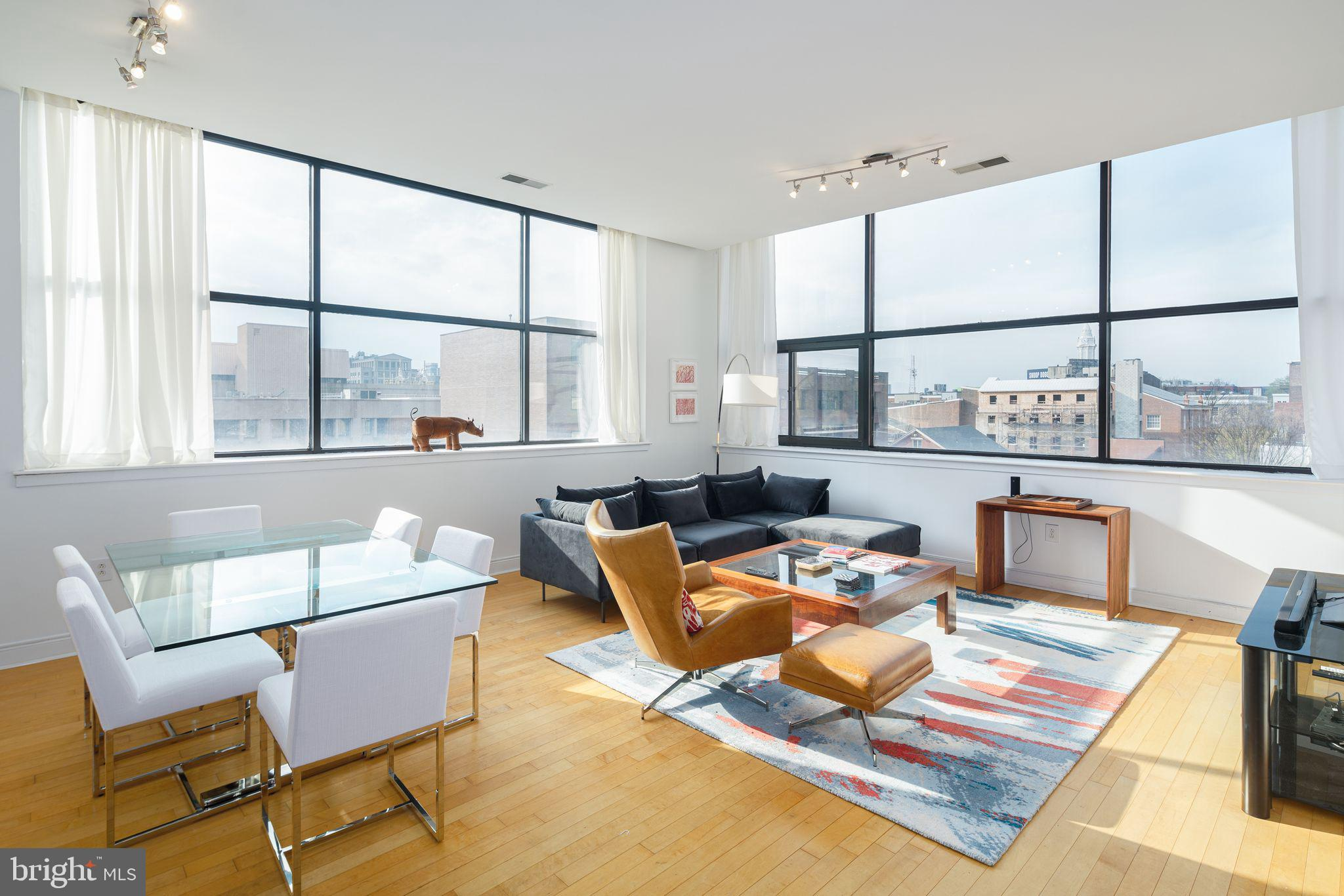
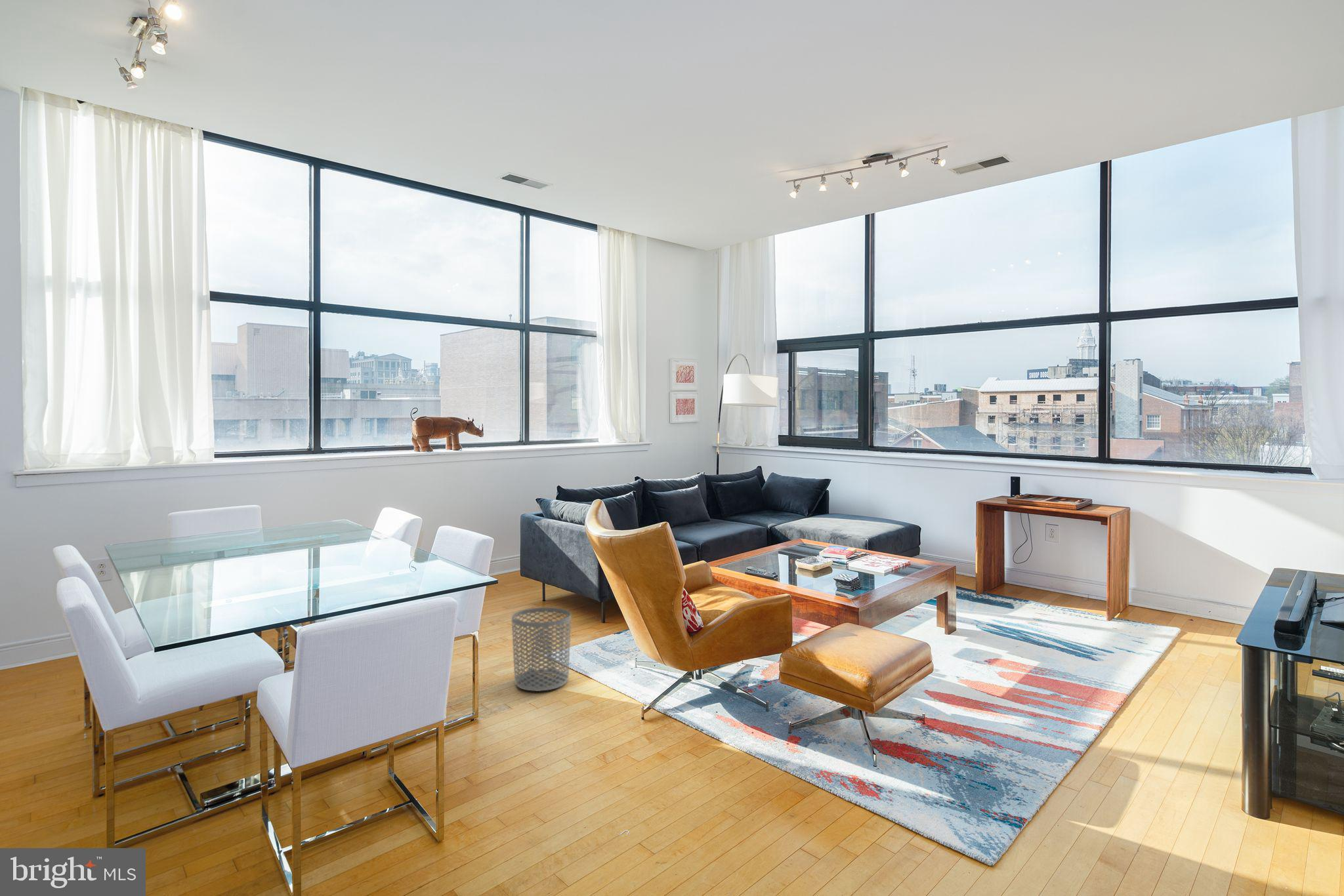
+ waste bin [511,607,572,692]
